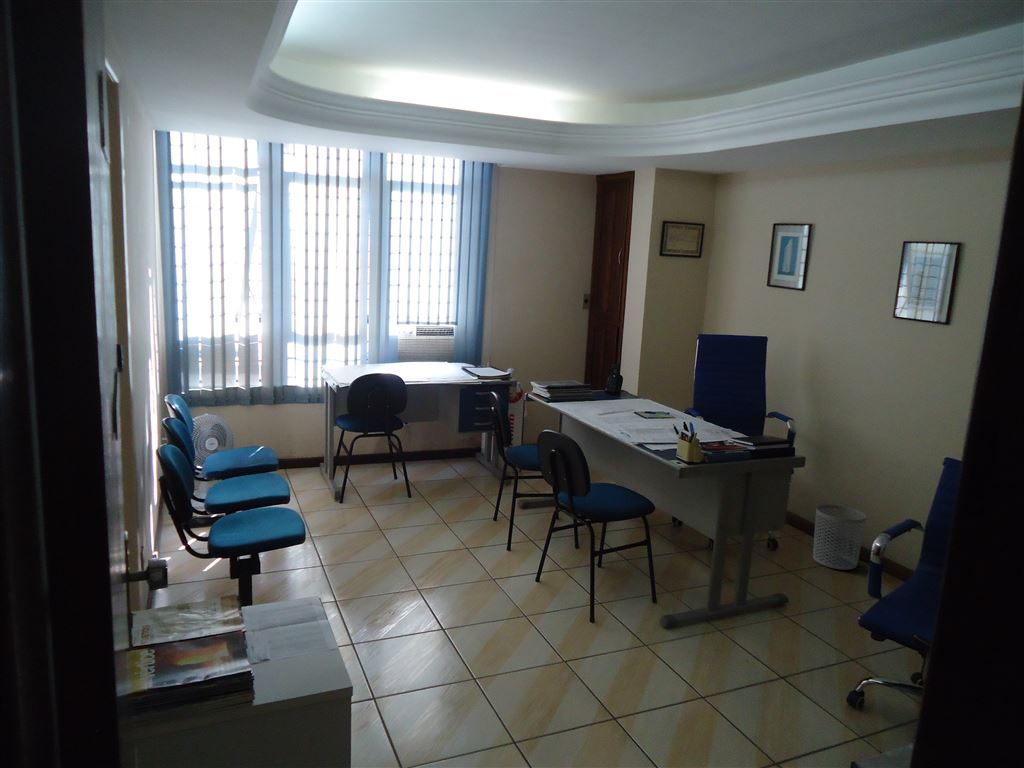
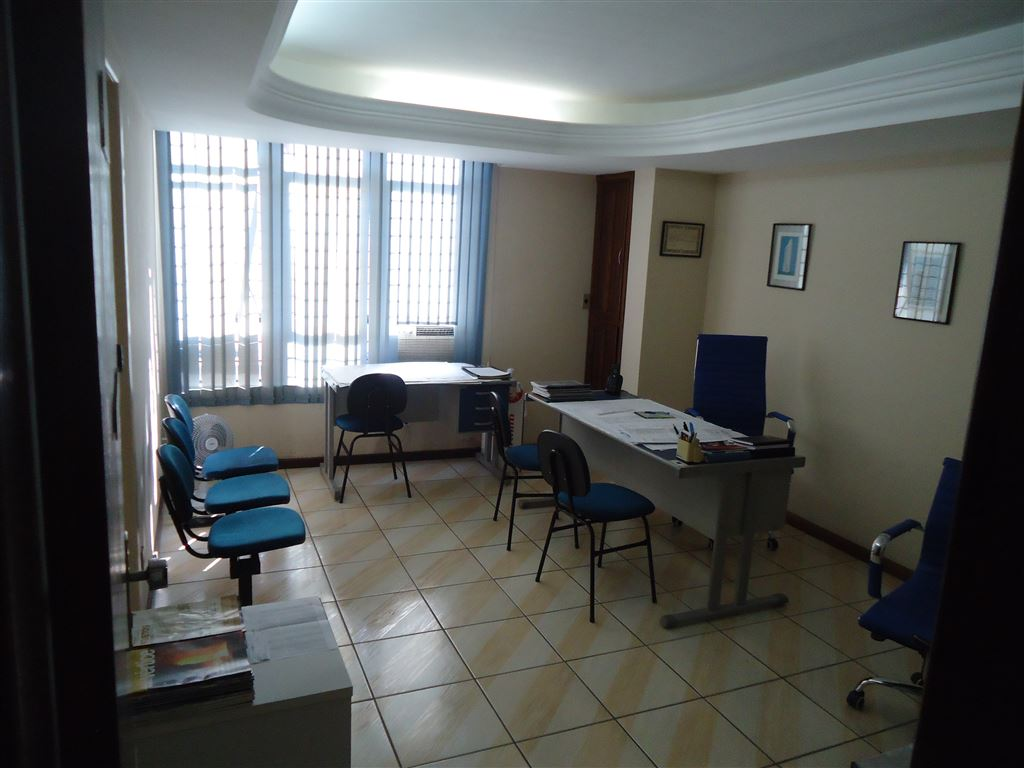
- waste bin [812,504,867,571]
